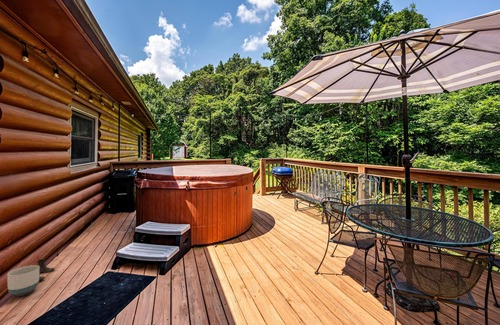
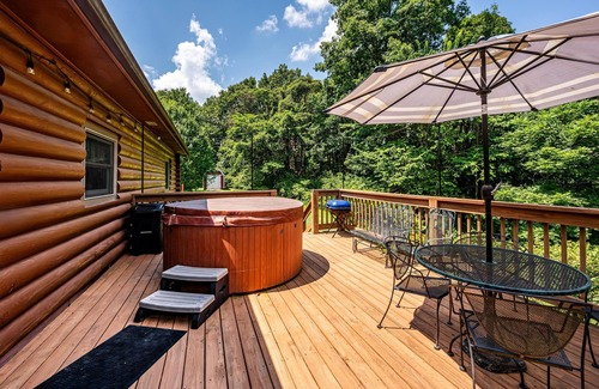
- boots [36,258,56,282]
- planter [6,264,40,297]
